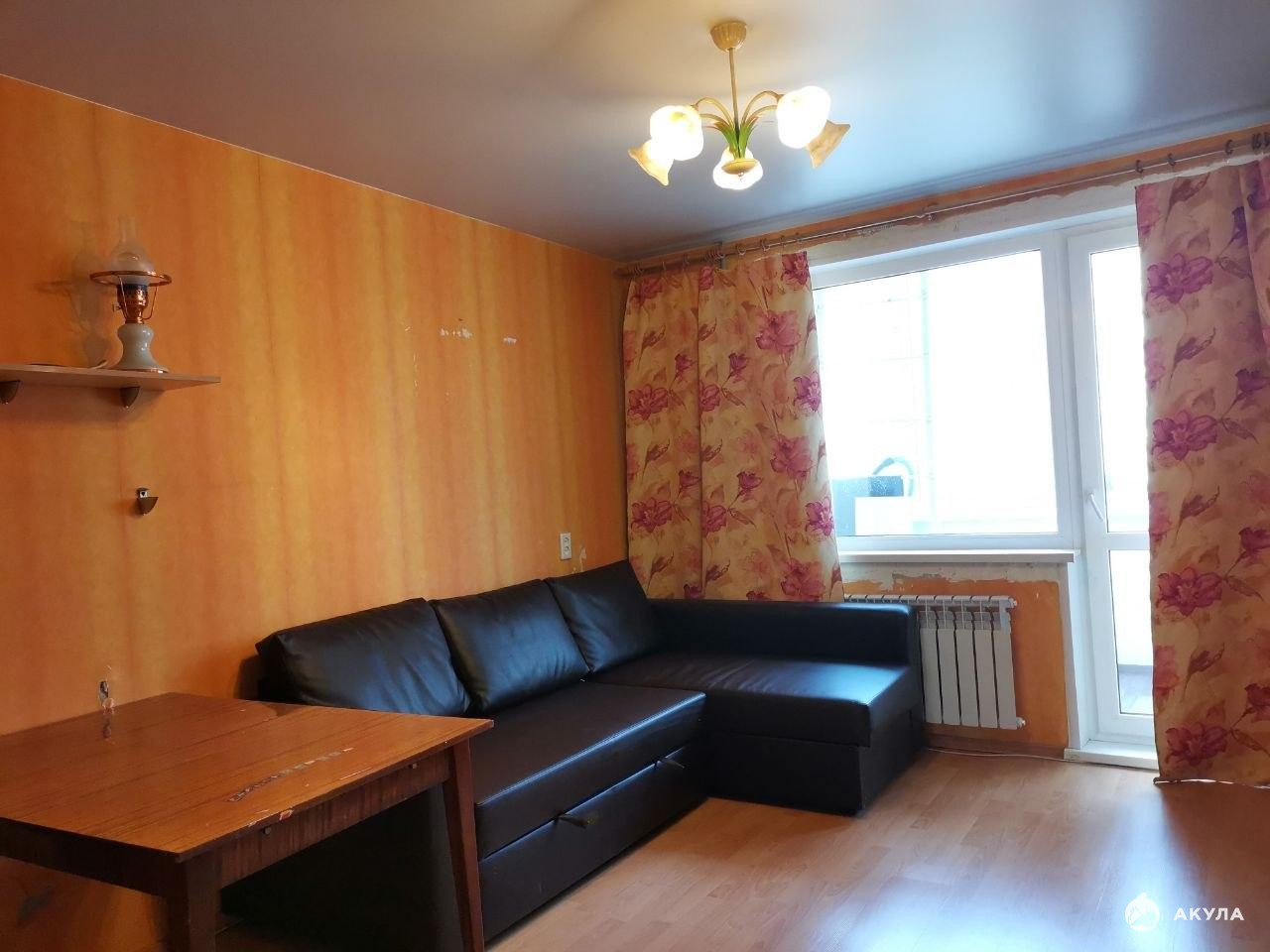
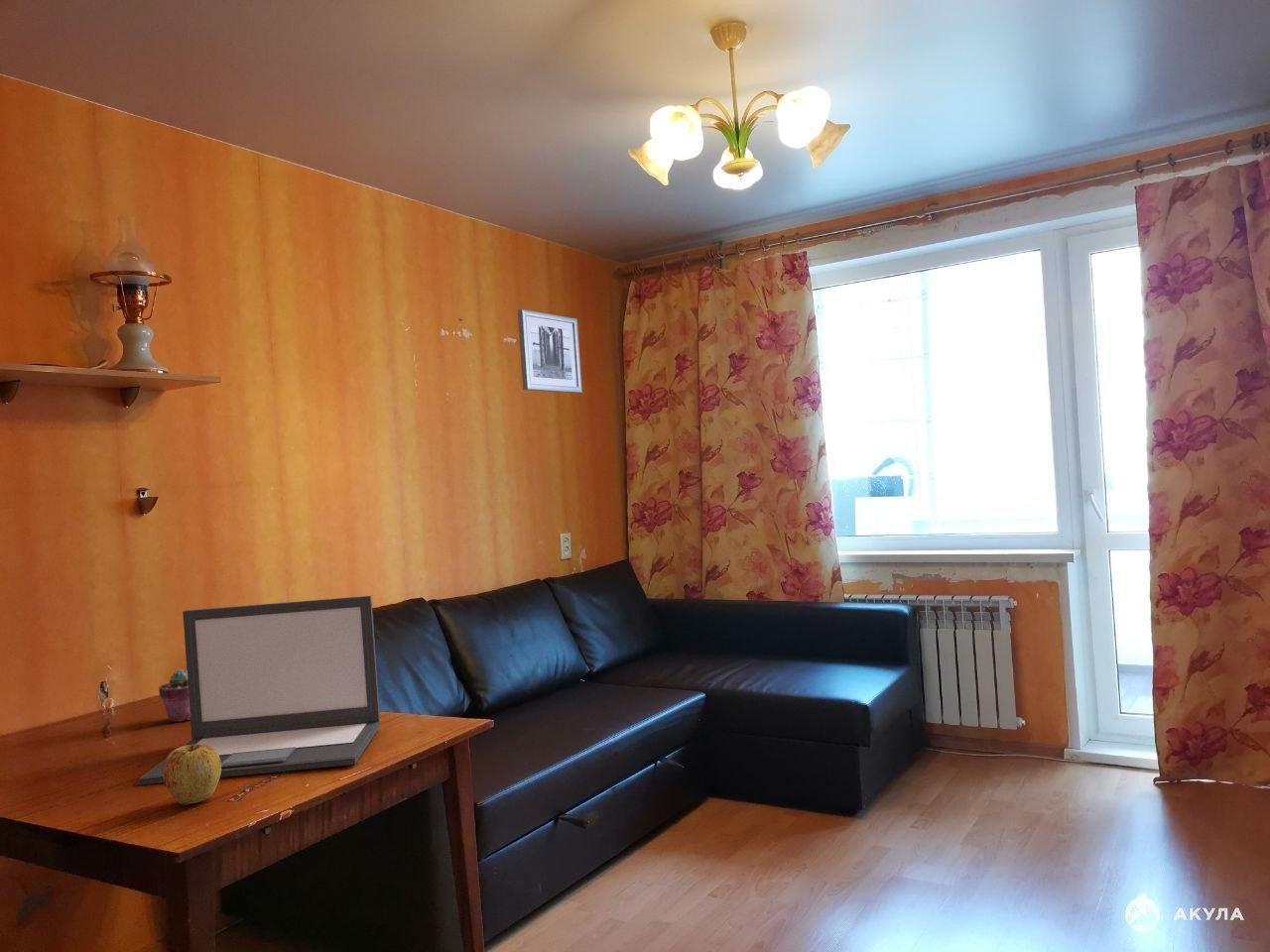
+ wall art [517,308,583,394]
+ laptop [138,595,381,786]
+ potted succulent [158,668,191,723]
+ apple [163,744,221,806]
